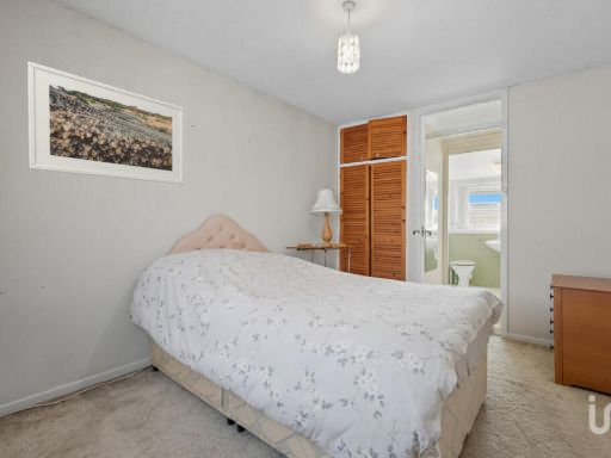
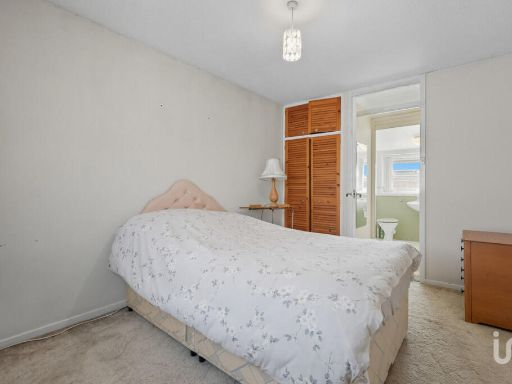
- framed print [26,61,185,186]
